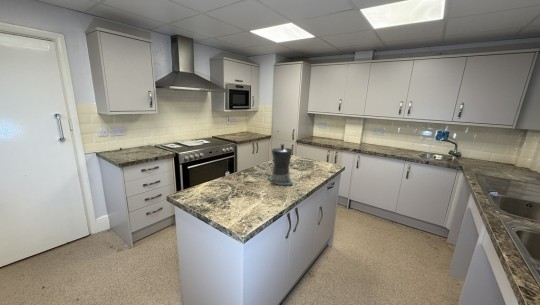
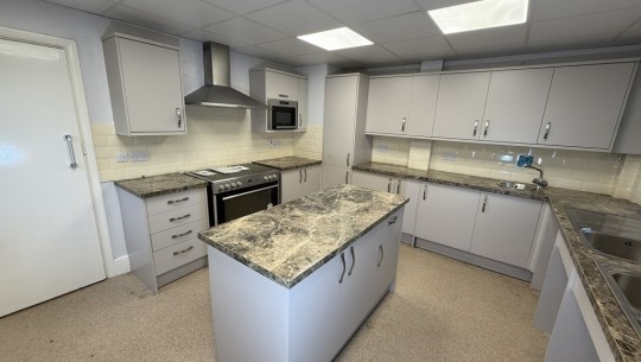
- coffee maker [268,143,294,186]
